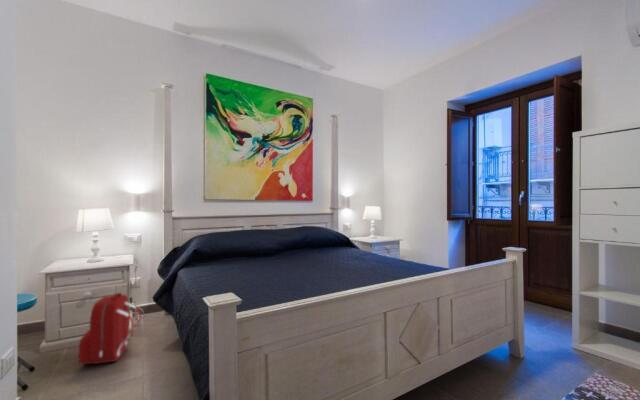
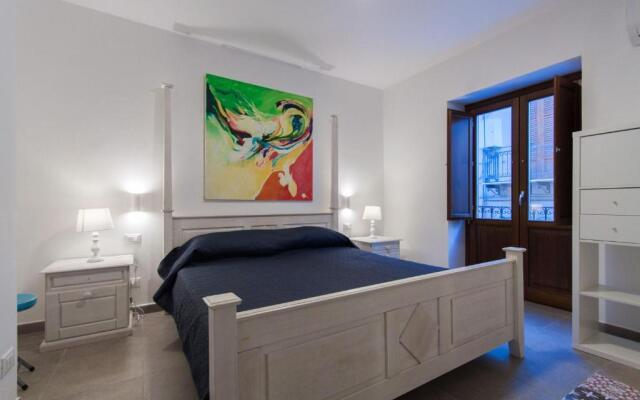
- backpack [78,292,141,366]
